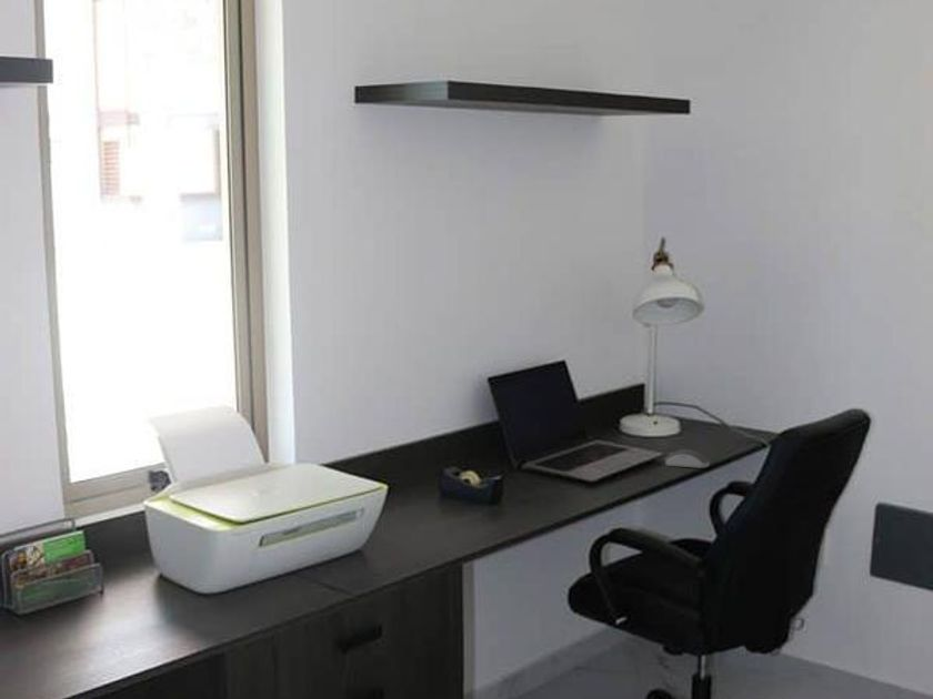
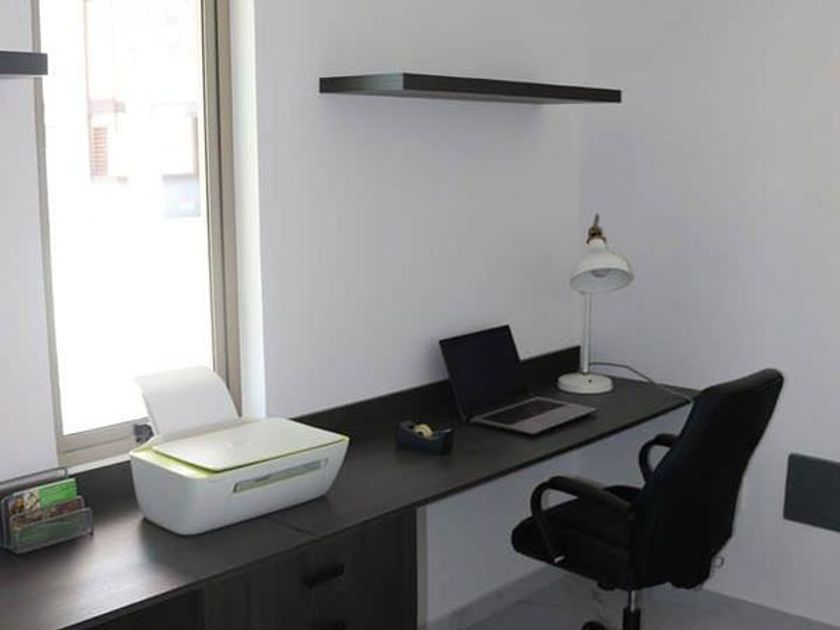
- computer mouse [663,448,711,469]
